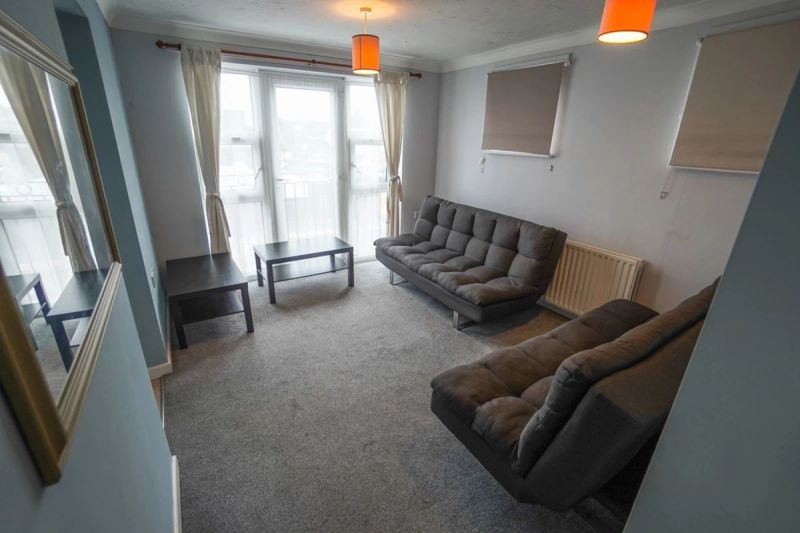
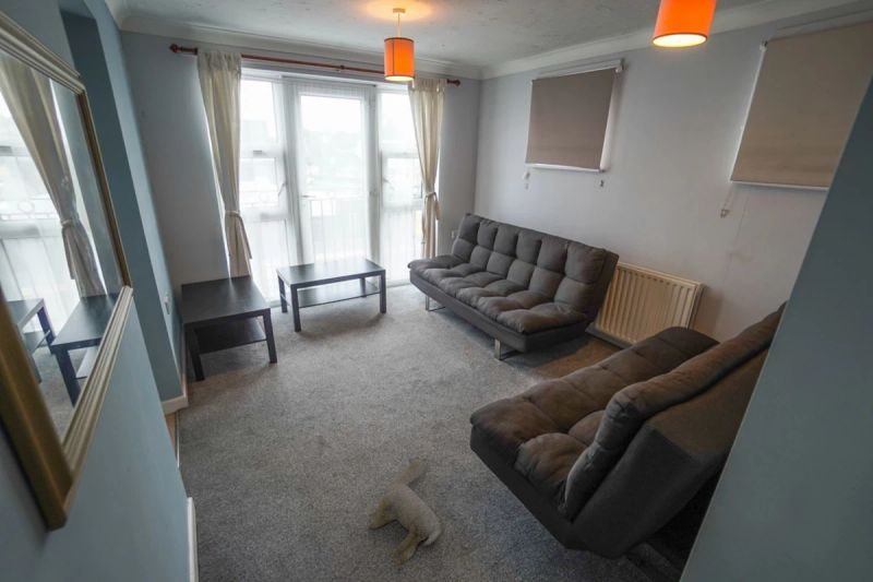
+ plush toy [366,455,442,567]
